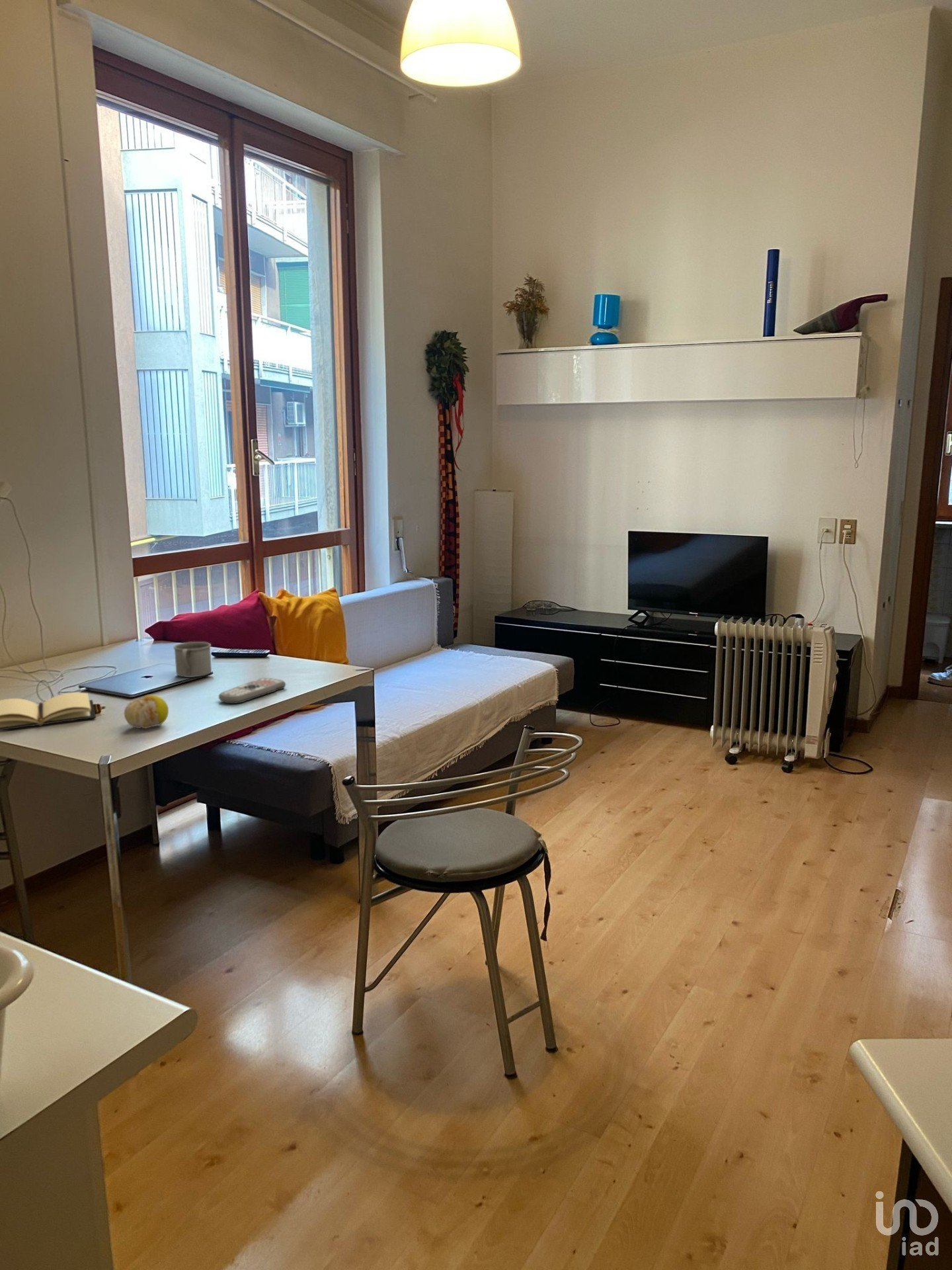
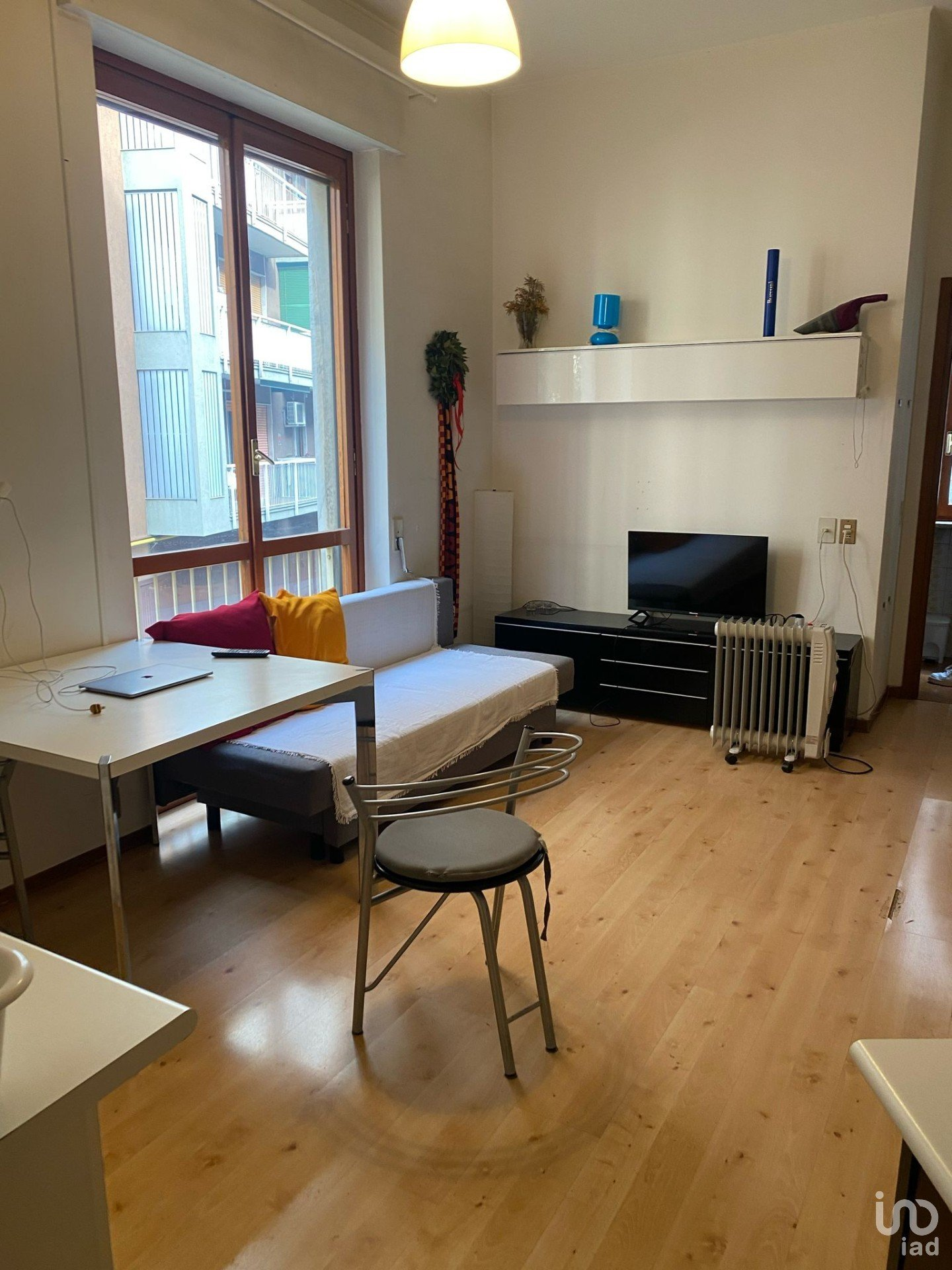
- book [0,692,97,731]
- mug [173,641,212,678]
- fruit [124,695,169,729]
- remote control [218,677,286,704]
